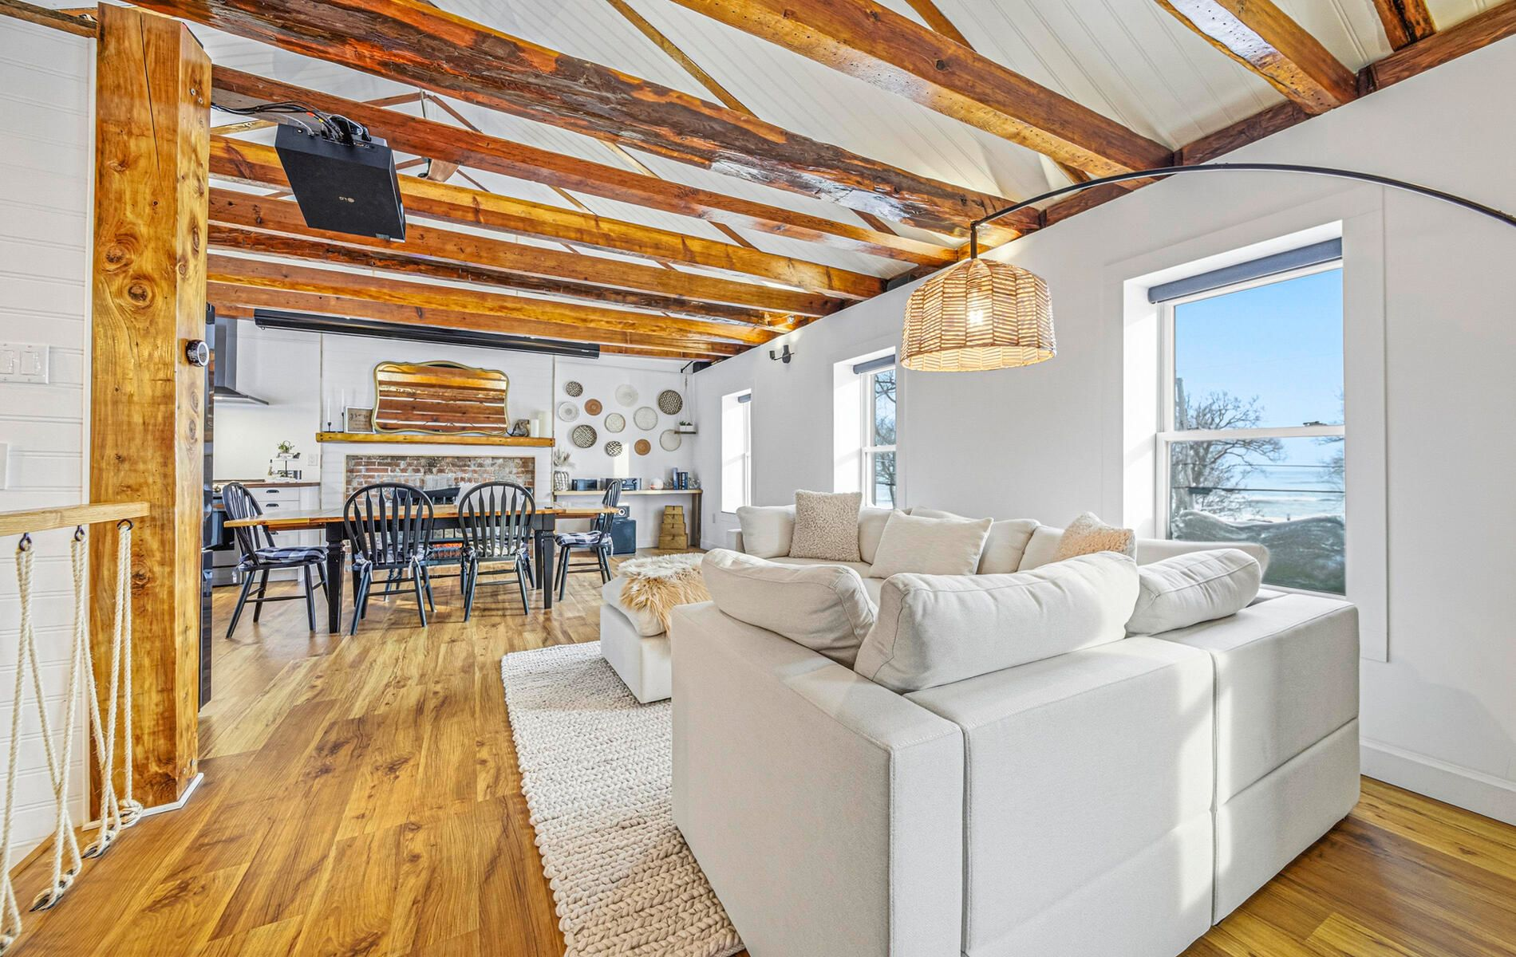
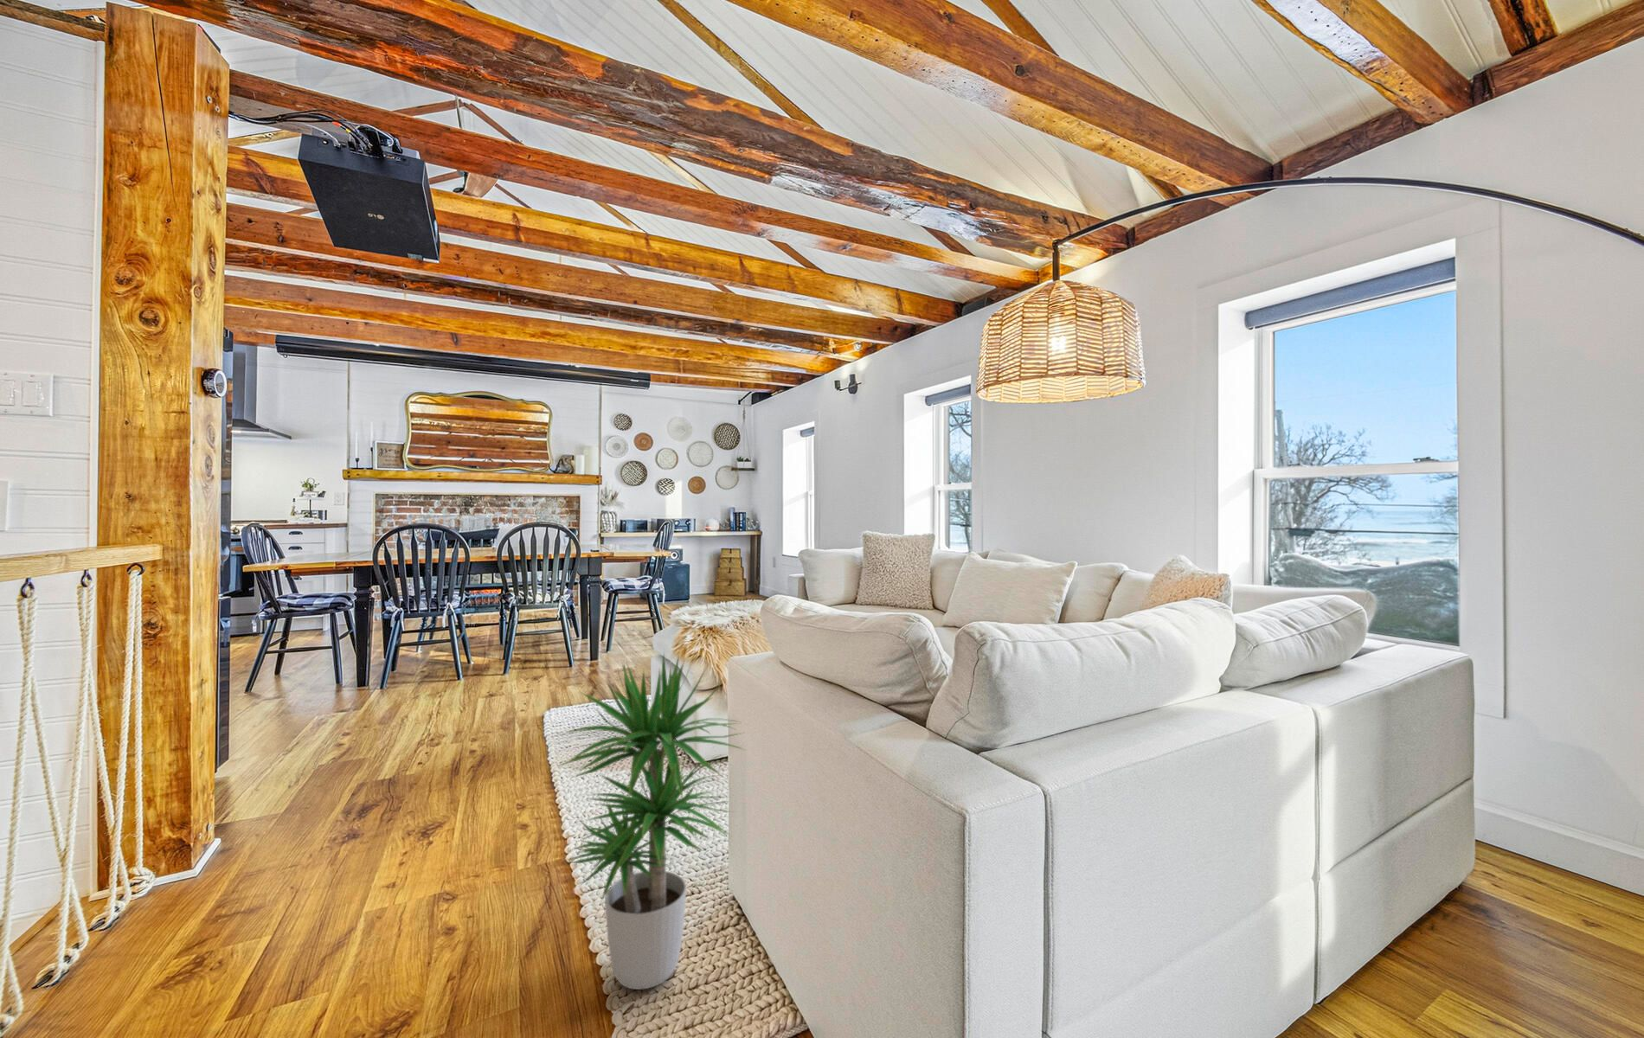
+ potted plant [555,649,747,990]
